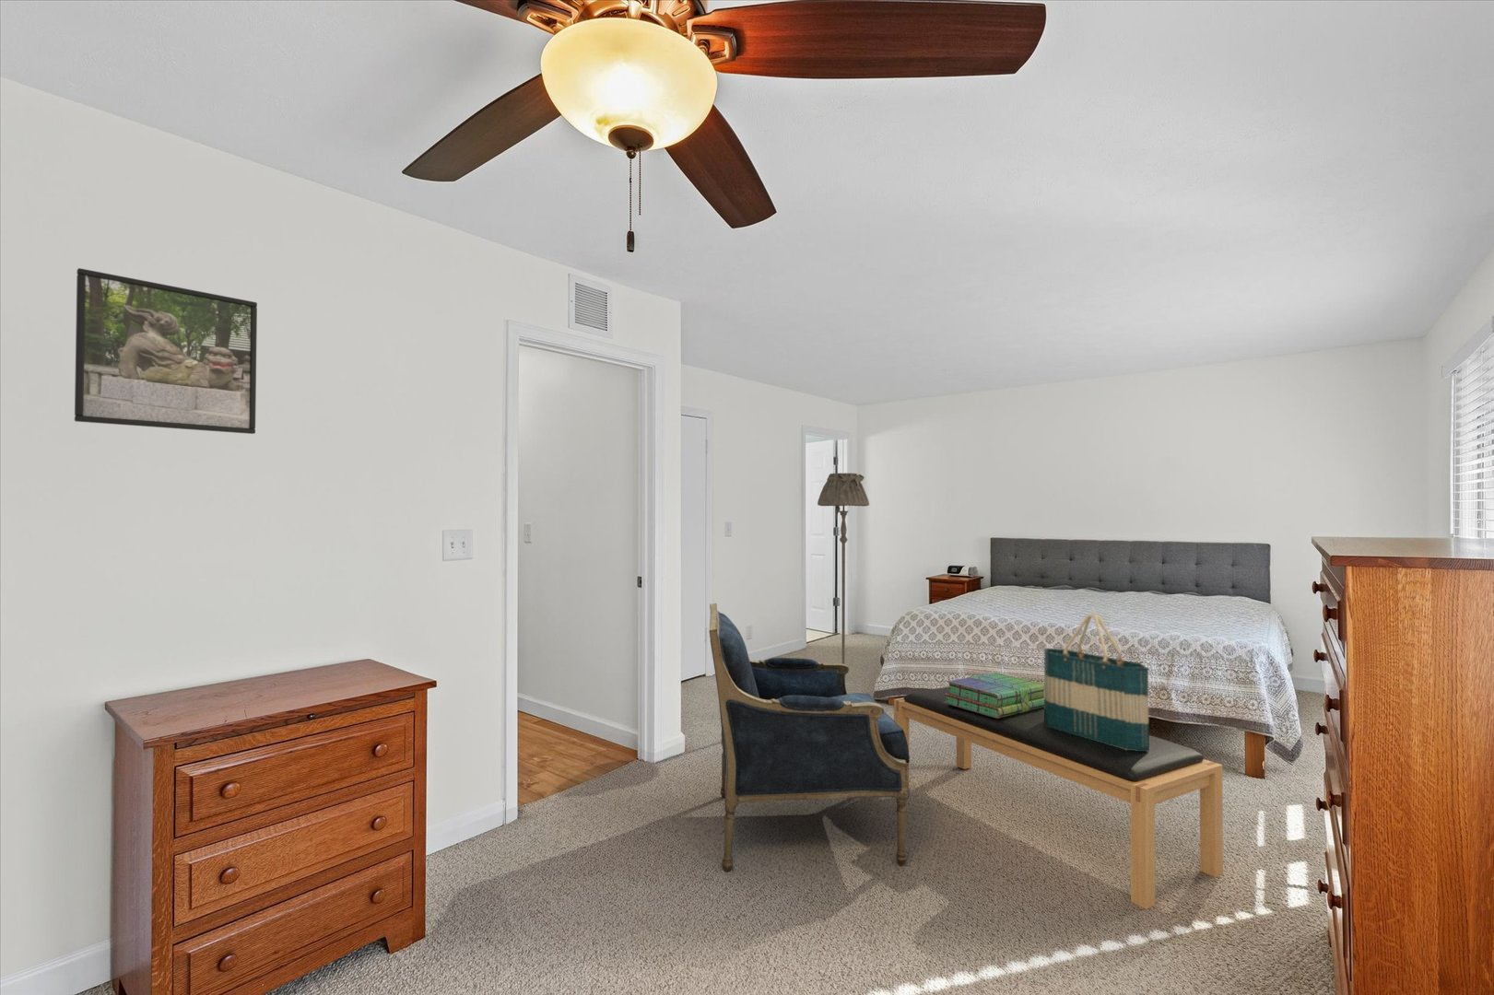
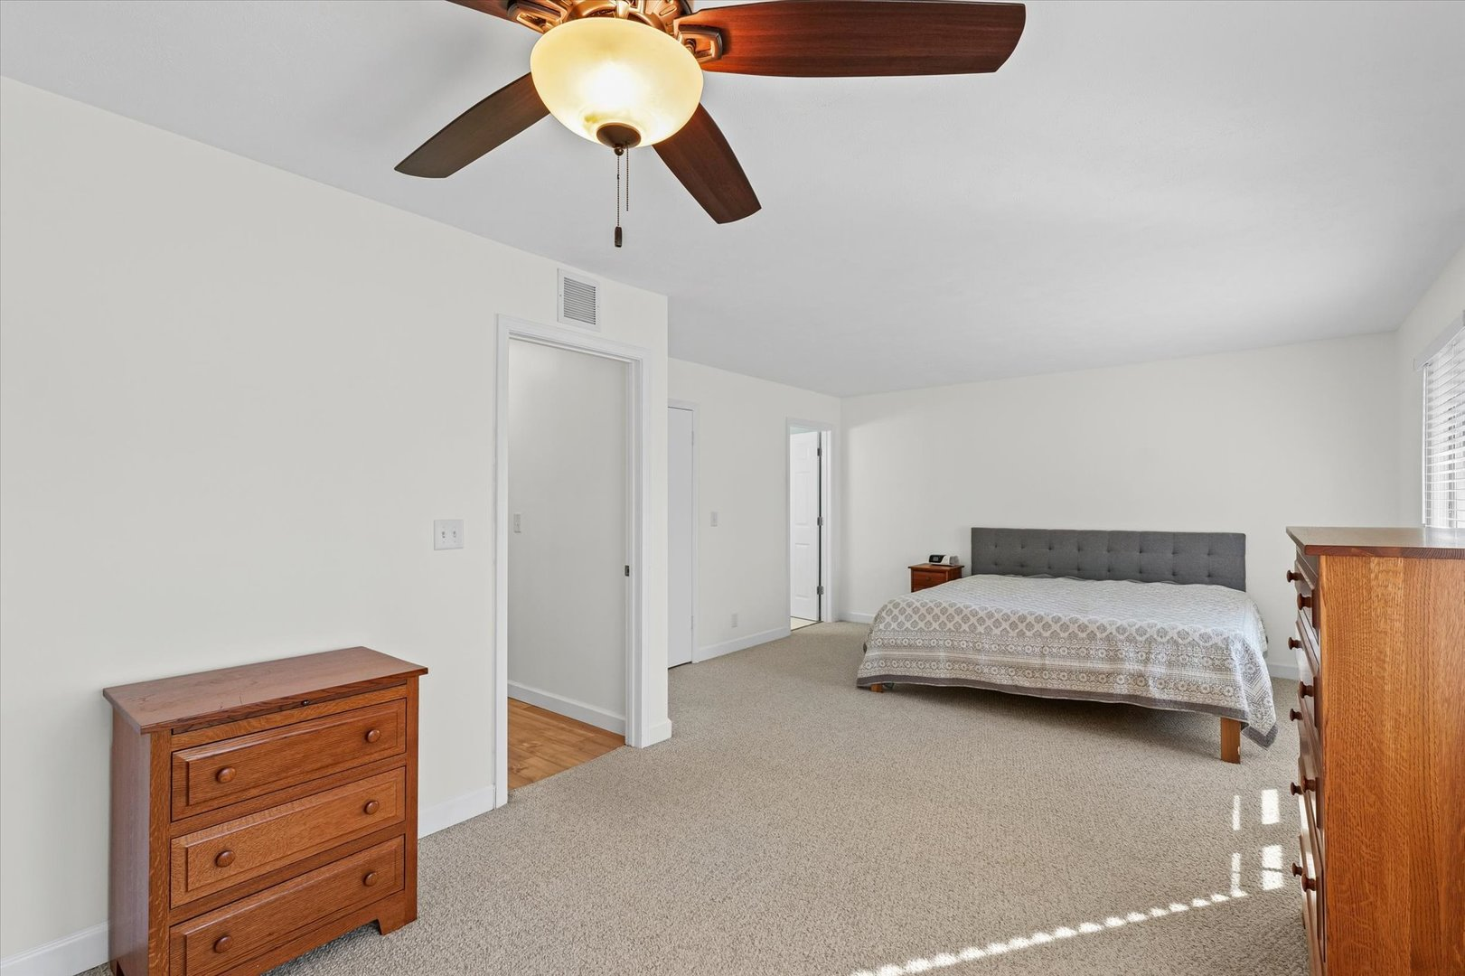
- floor lamp [816,472,870,664]
- bench [893,685,1224,911]
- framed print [73,268,258,435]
- armchair [709,603,911,873]
- stack of books [944,672,1044,718]
- tote bag [1043,613,1150,751]
